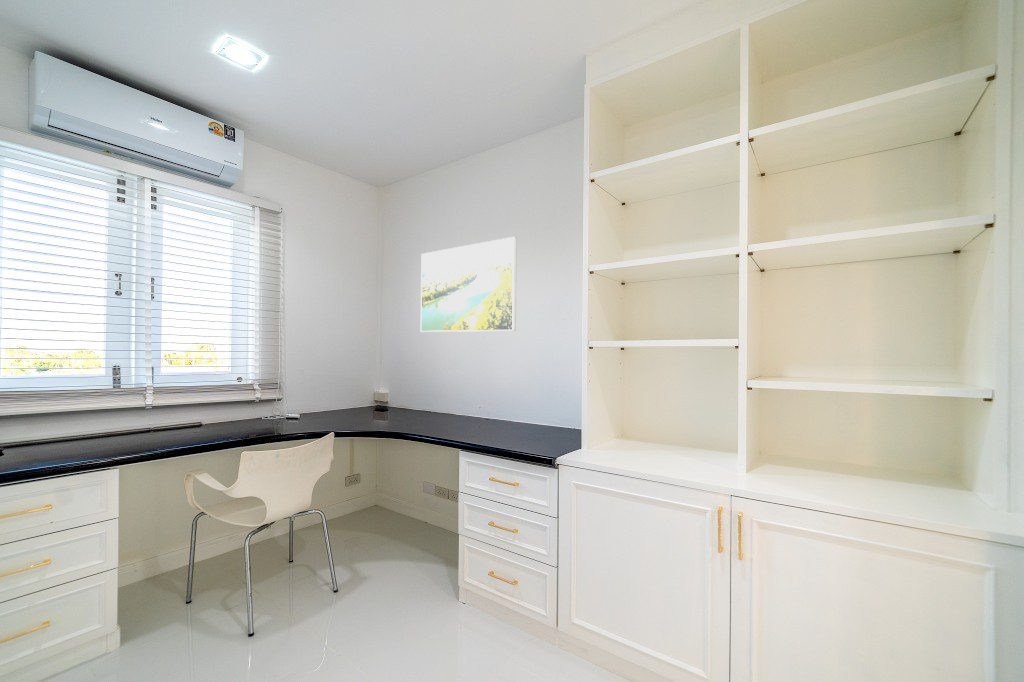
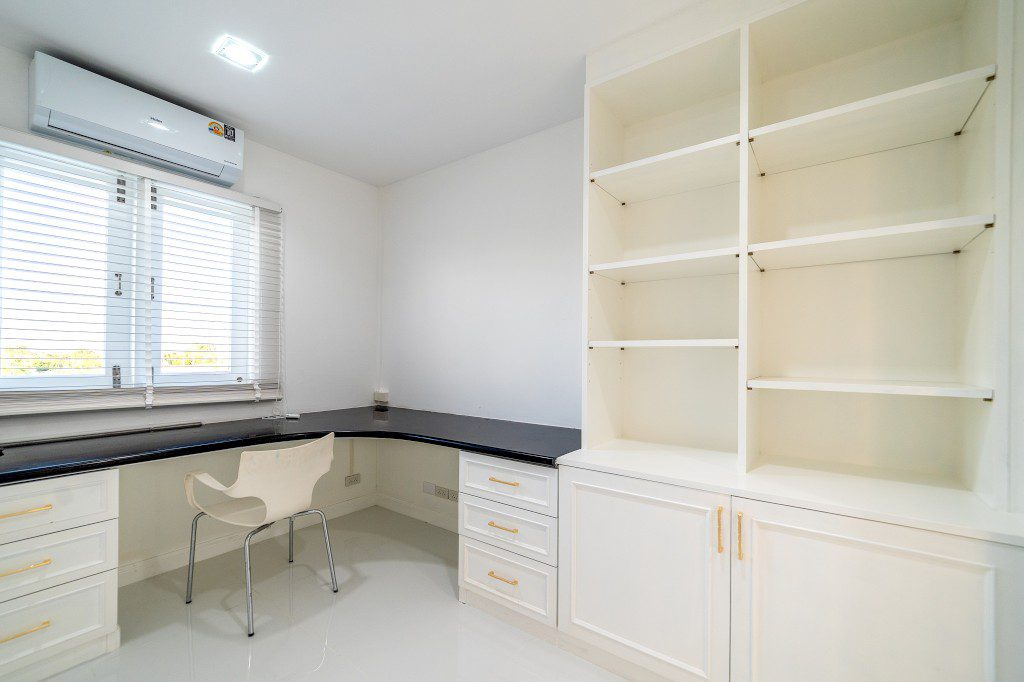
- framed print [420,236,517,333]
